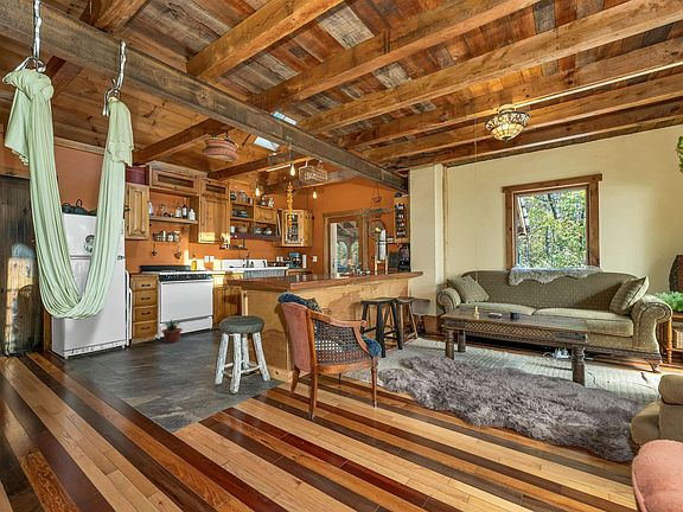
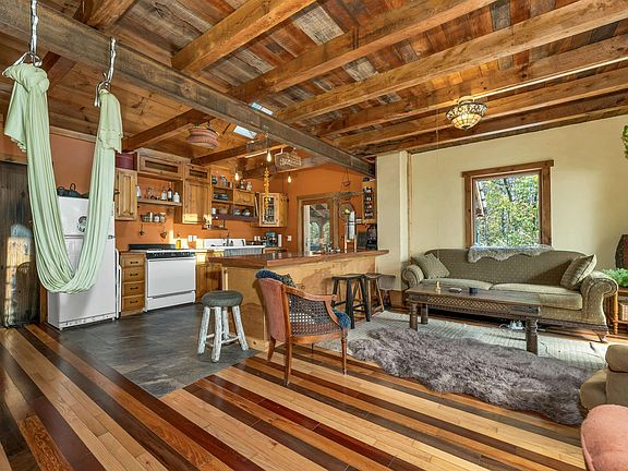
- potted plant [155,319,184,345]
